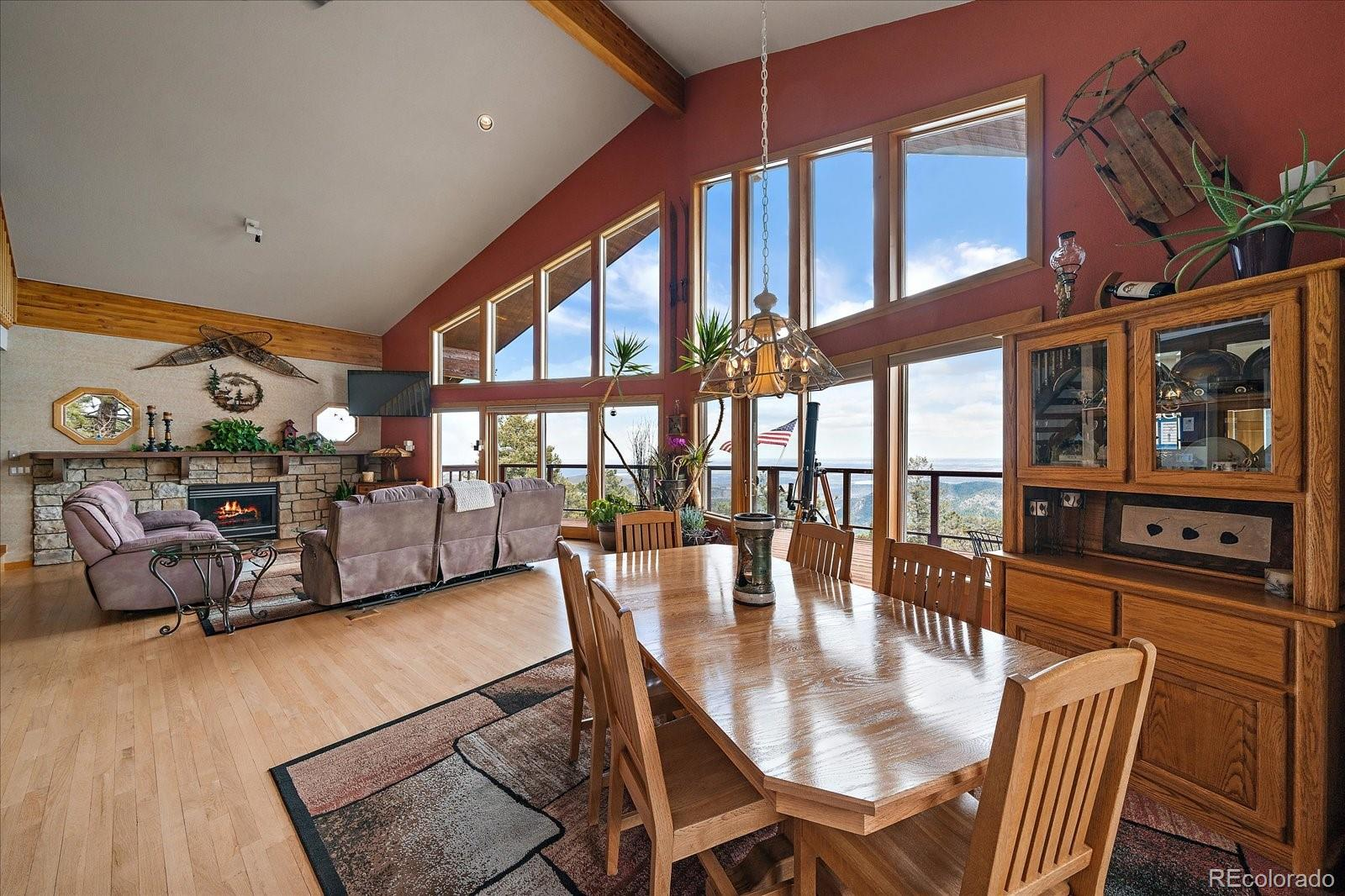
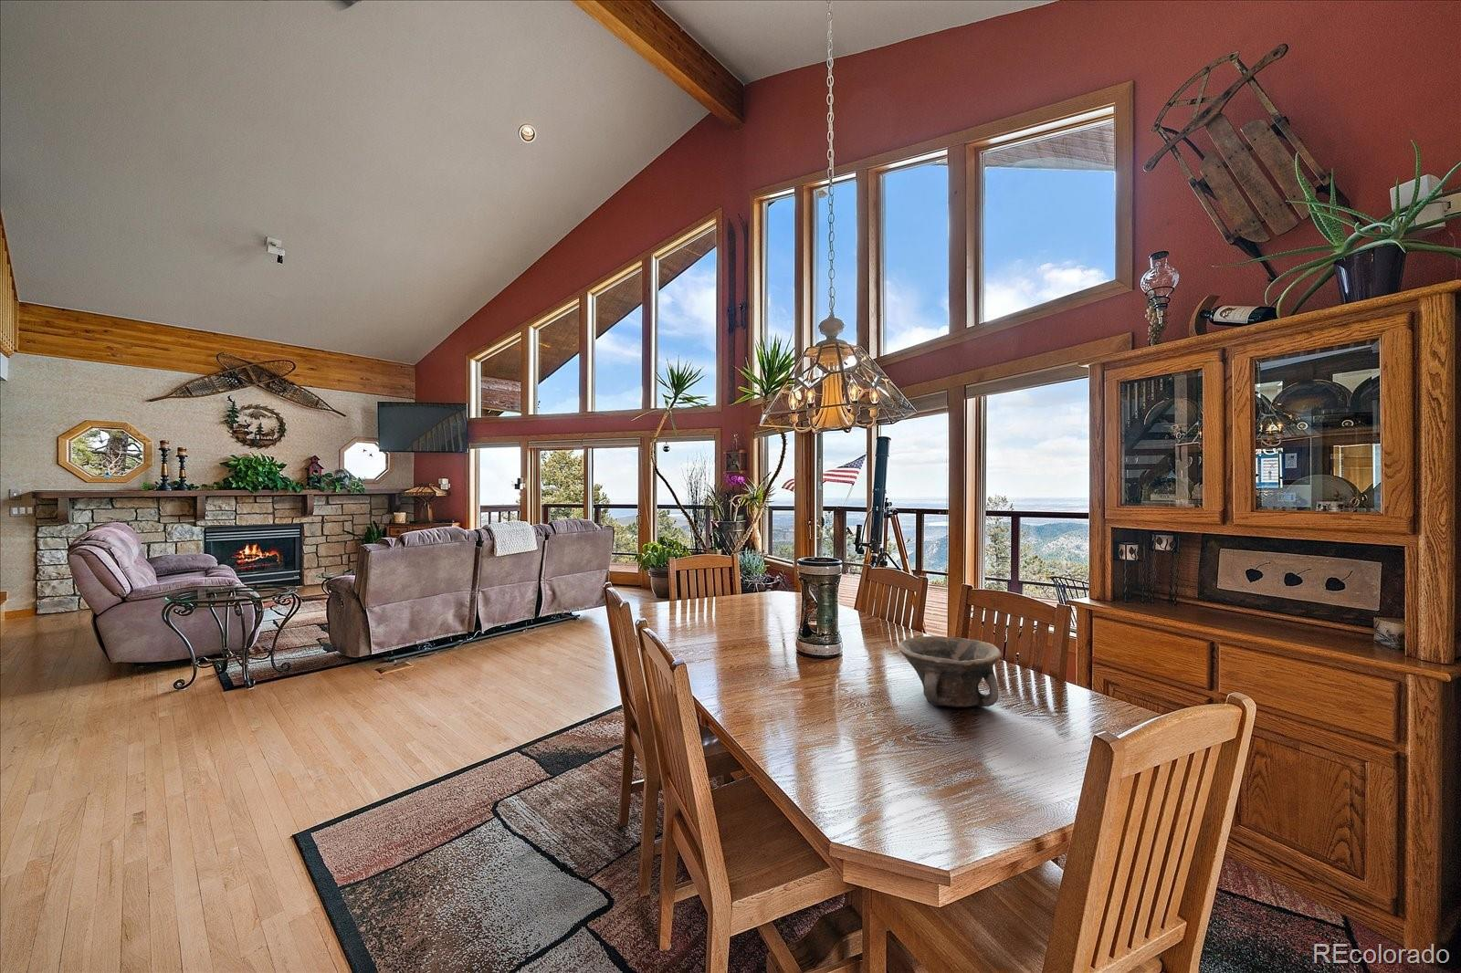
+ bowl [897,635,1003,708]
